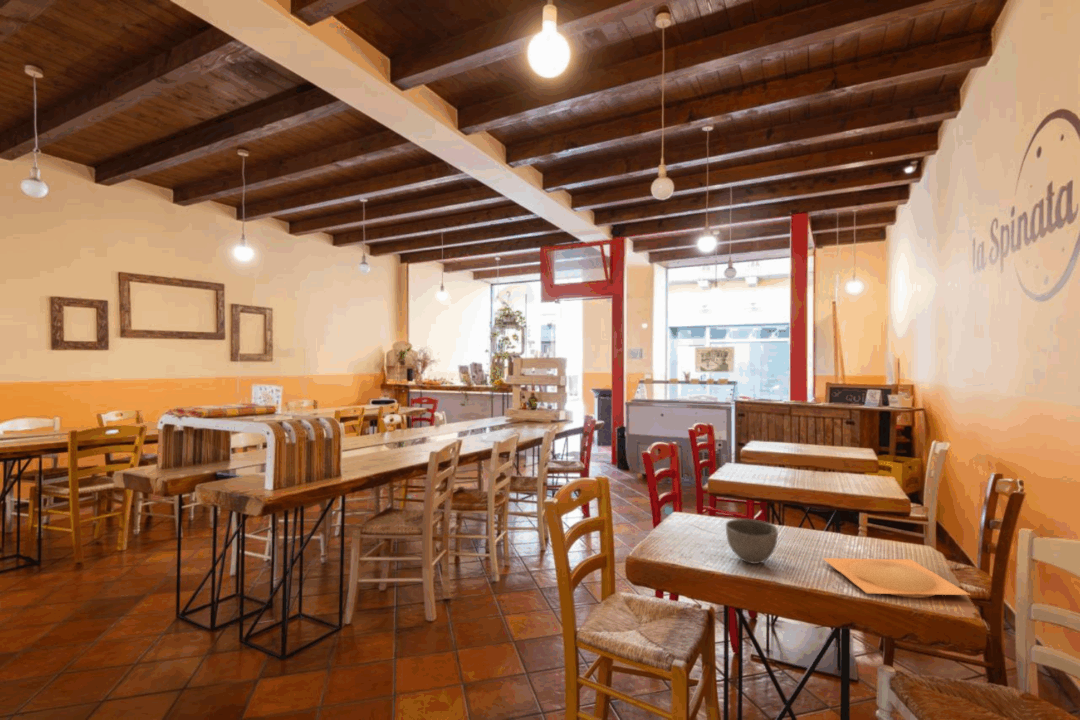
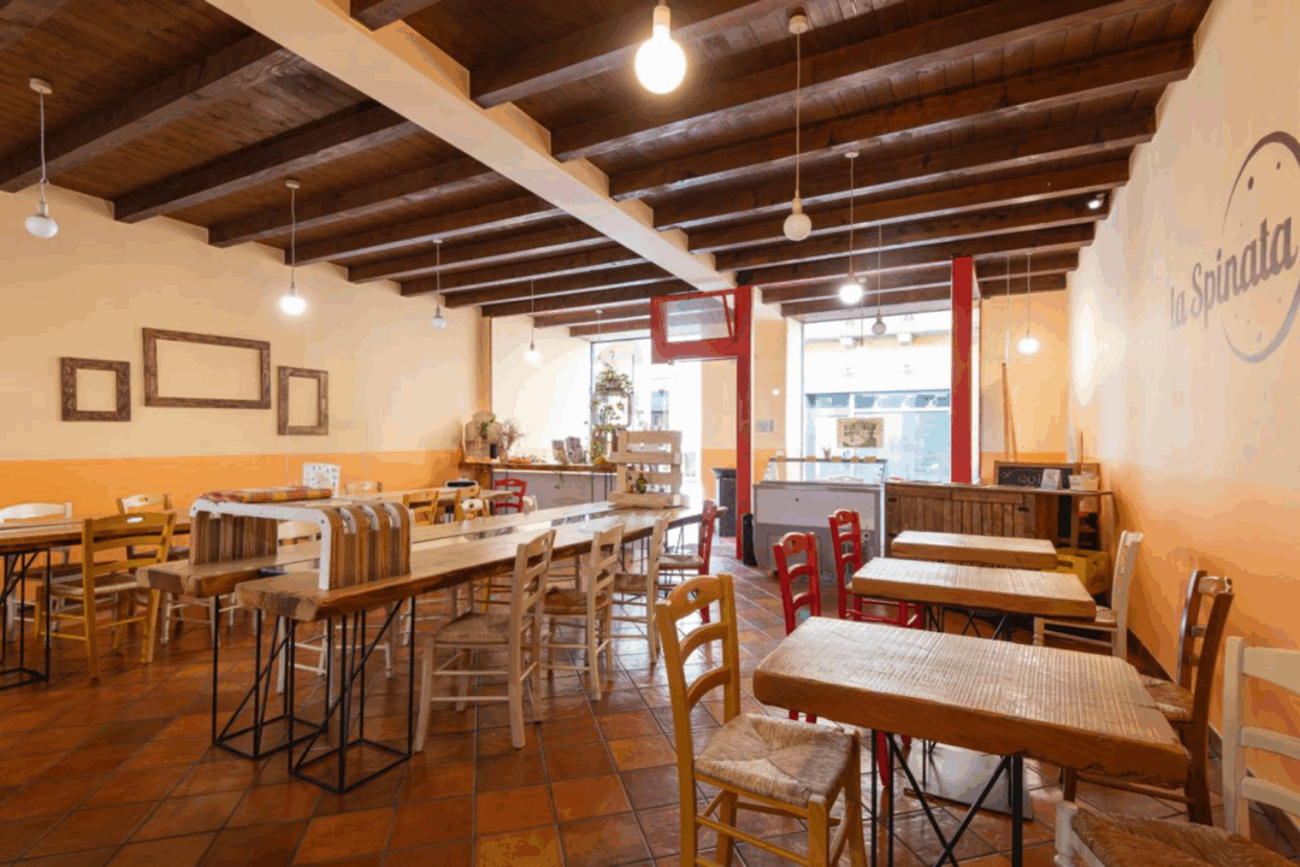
- bowl [725,518,779,565]
- plate [821,557,972,599]
